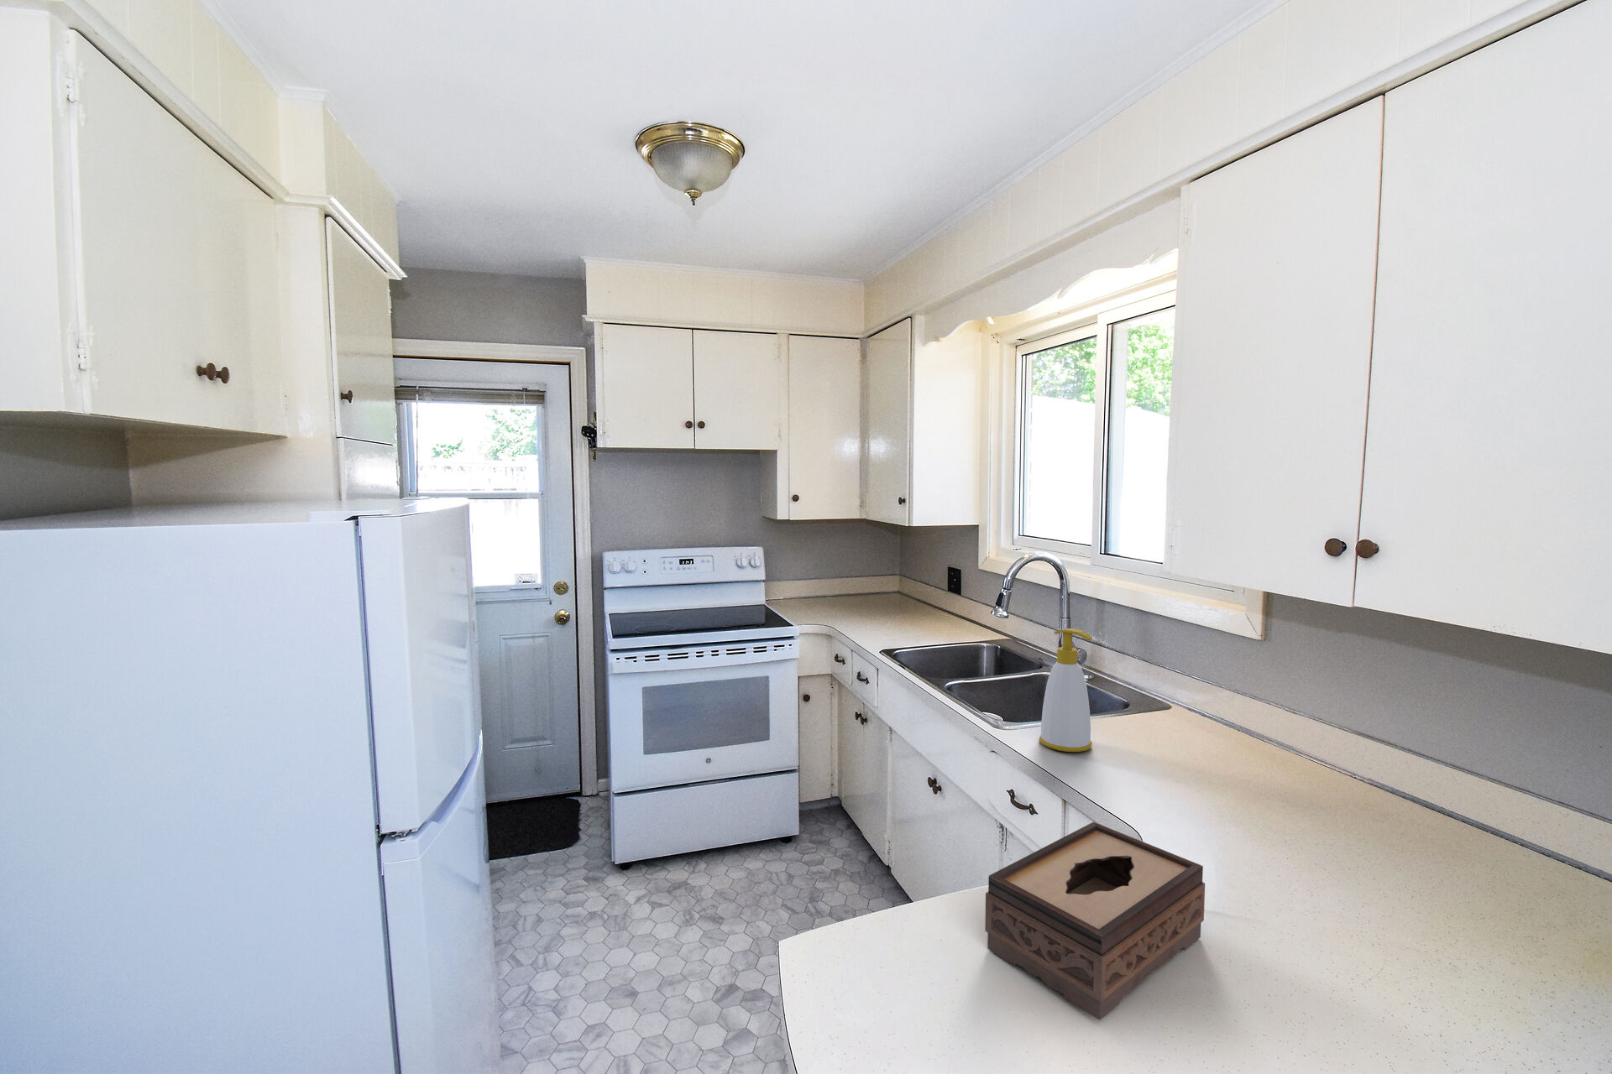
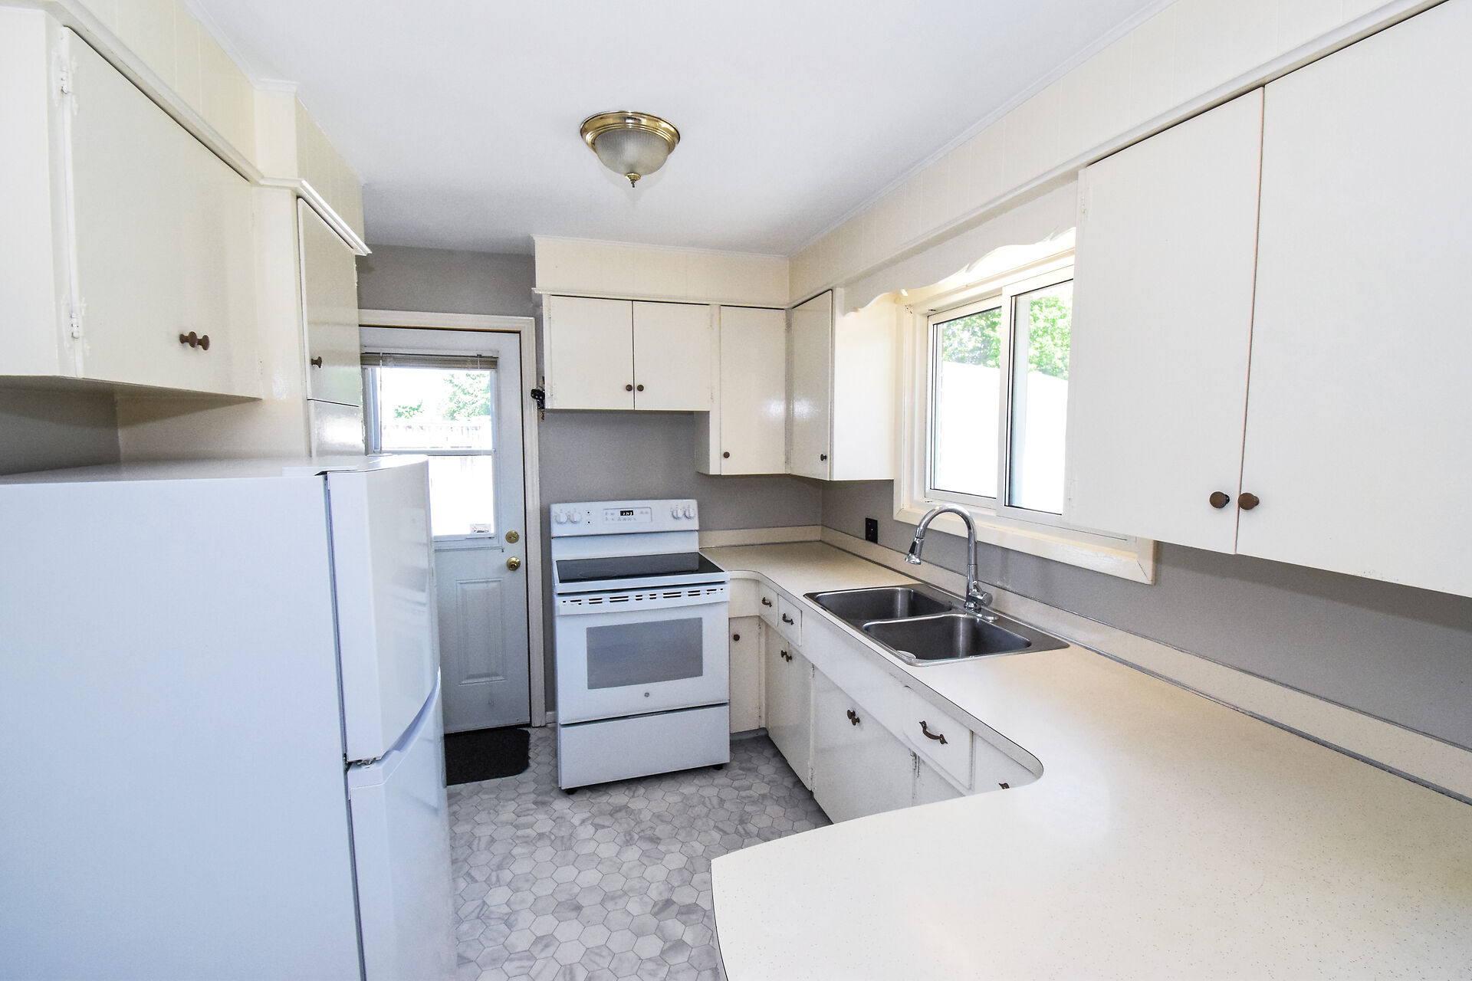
- soap bottle [1039,628,1093,753]
- tissue box [984,821,1205,1021]
